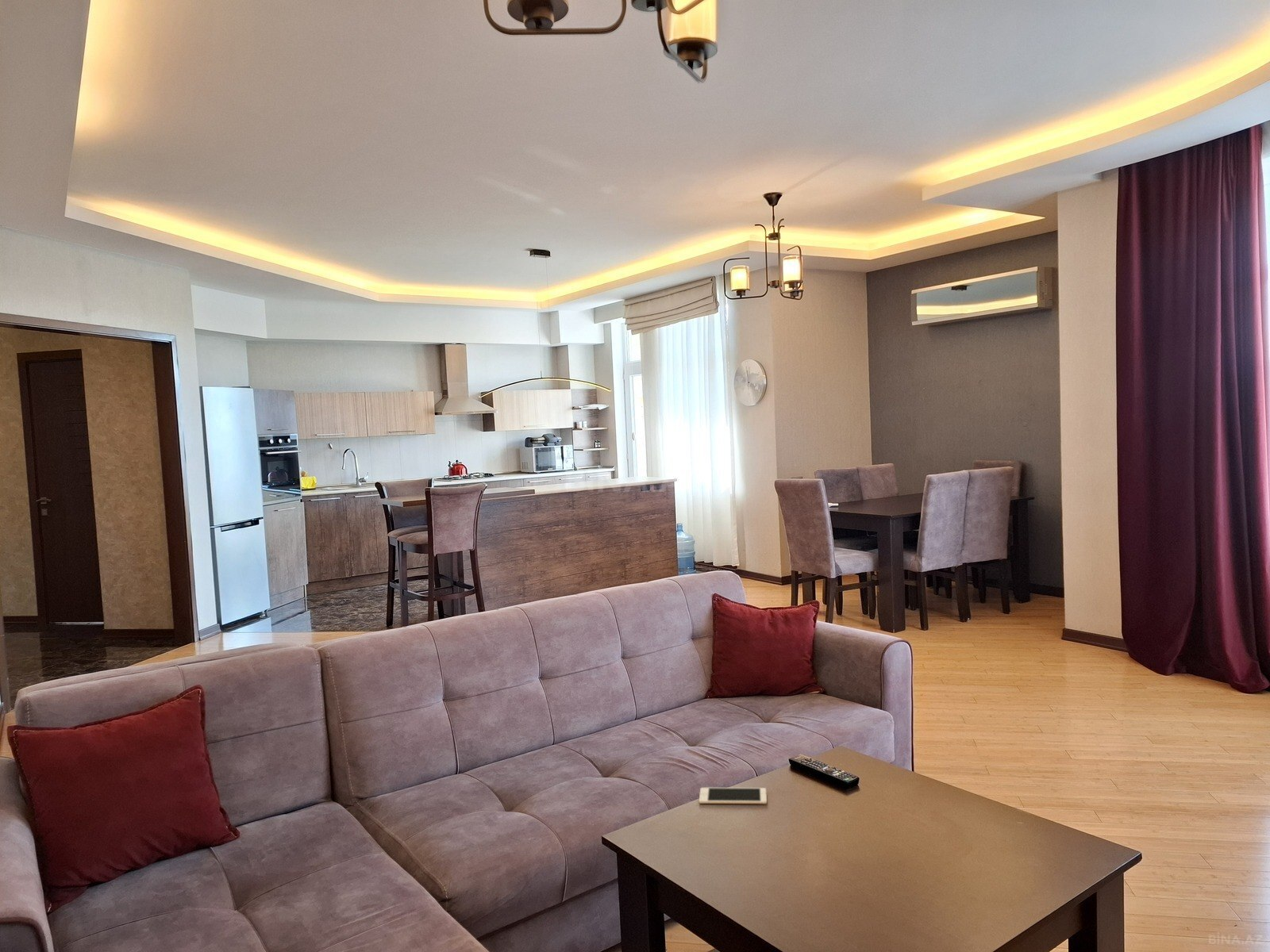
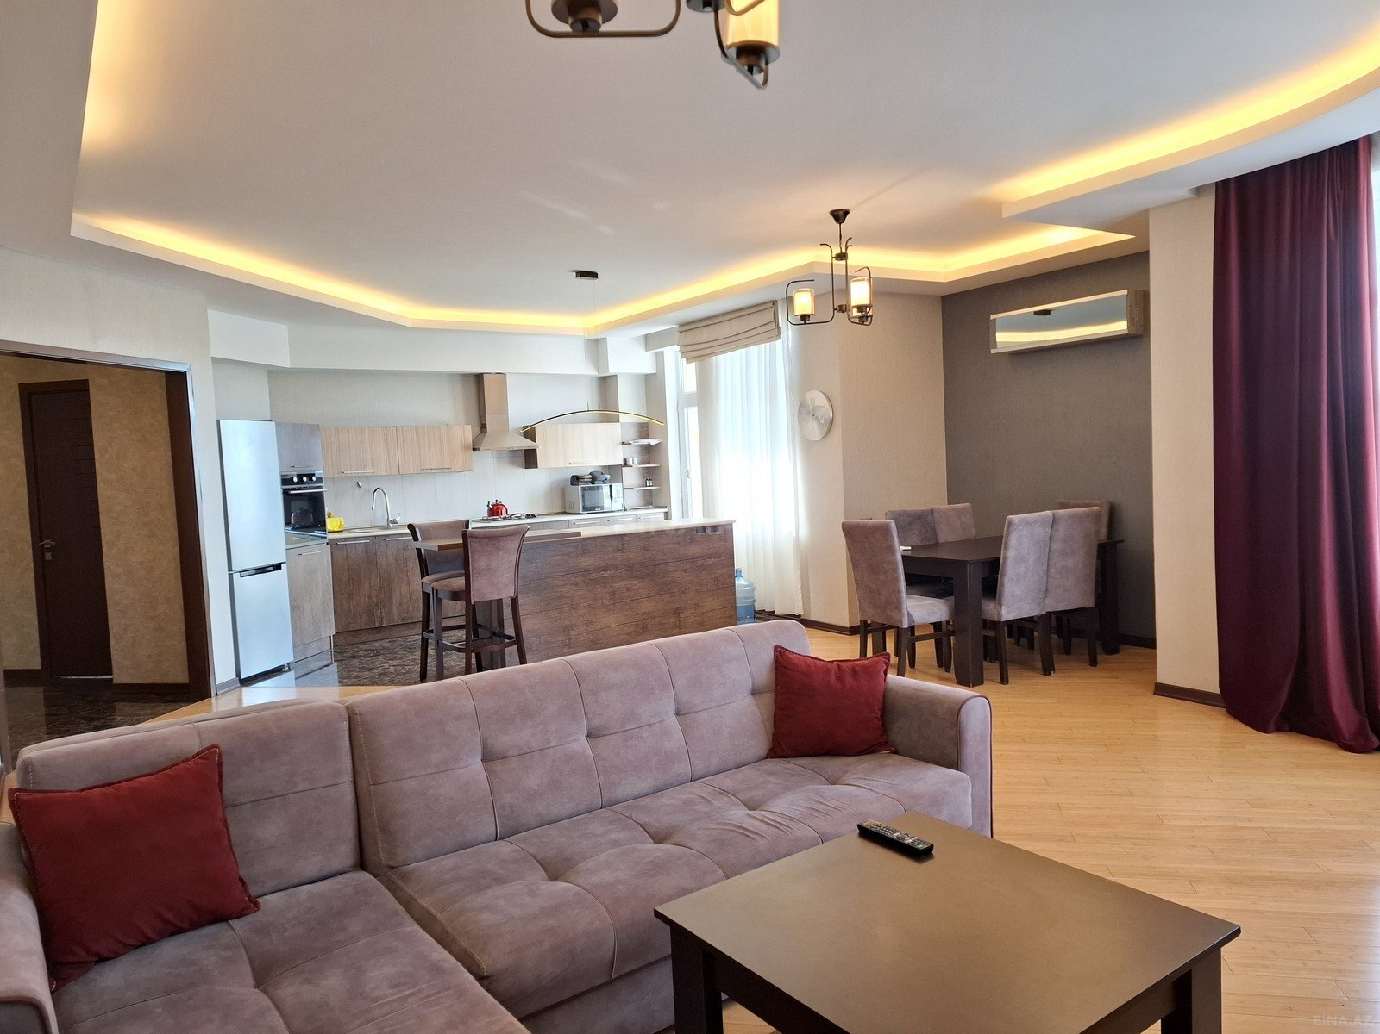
- cell phone [698,787,768,804]
